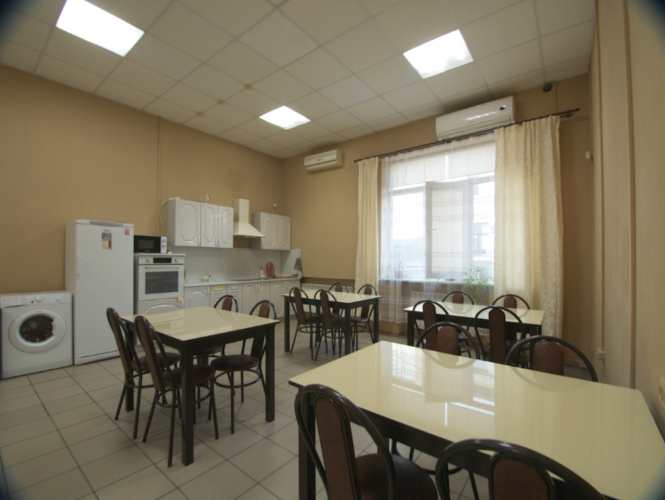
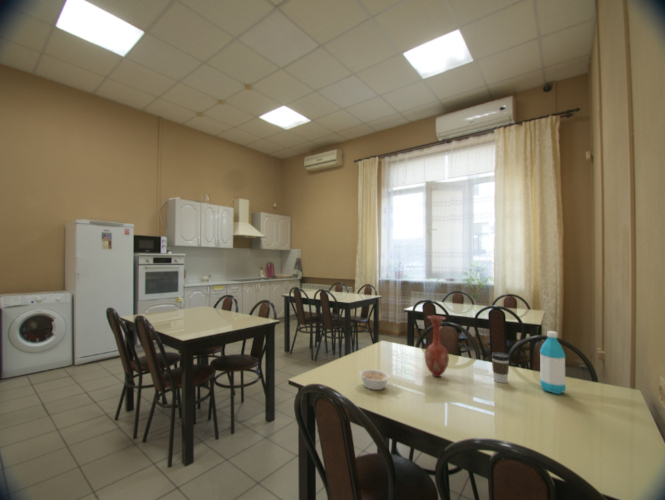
+ water bottle [539,330,567,395]
+ coffee cup [490,351,511,384]
+ legume [358,368,391,391]
+ vase [424,315,450,378]
